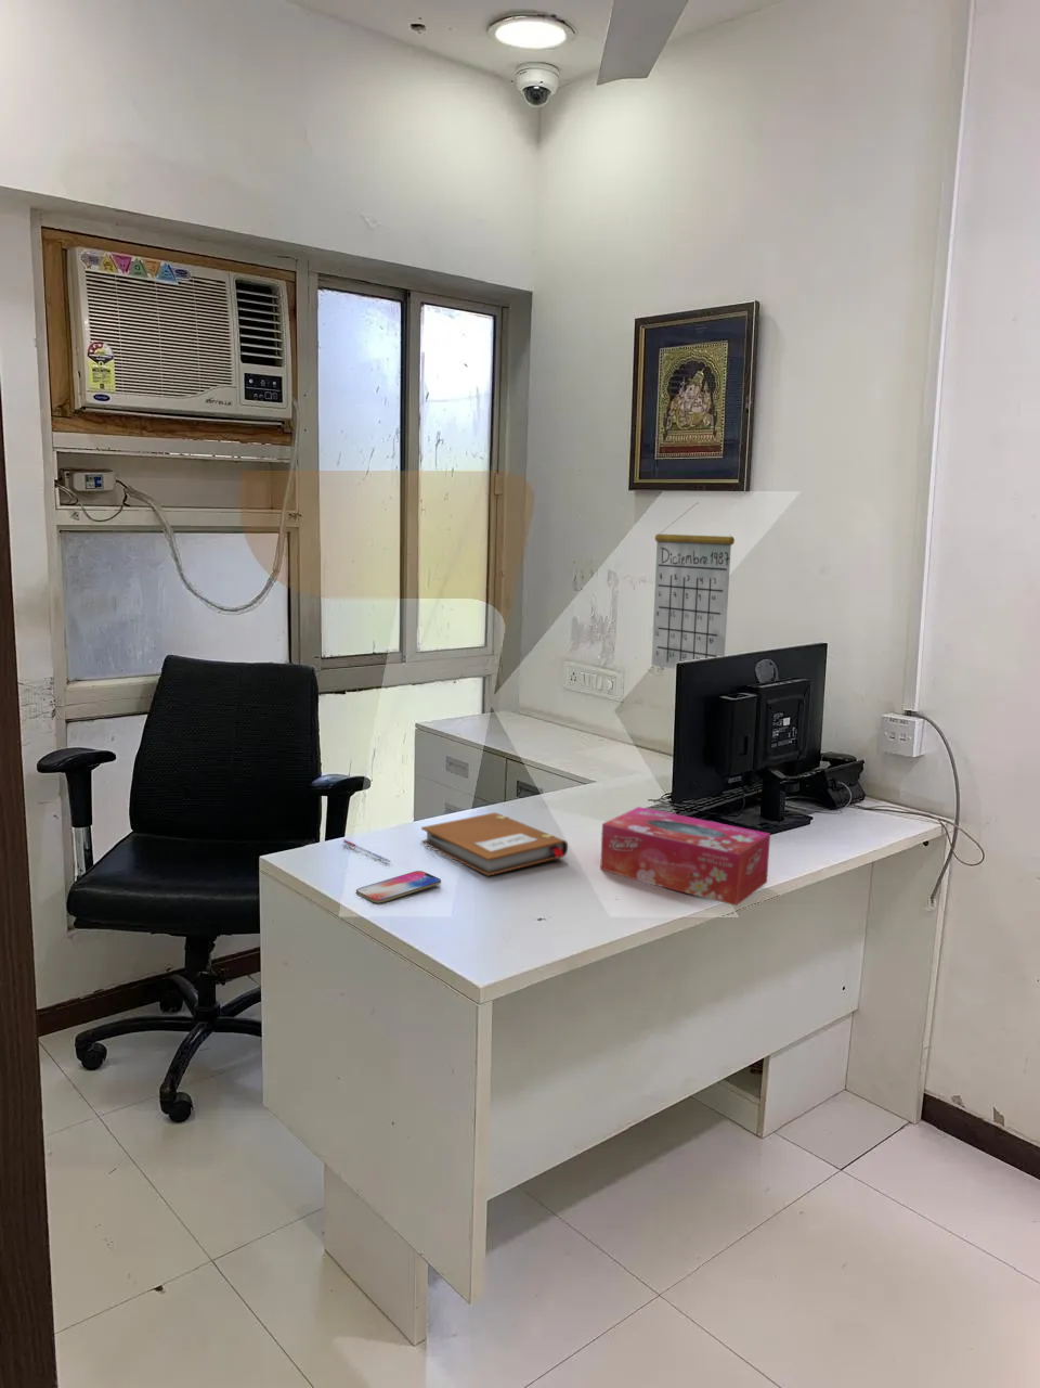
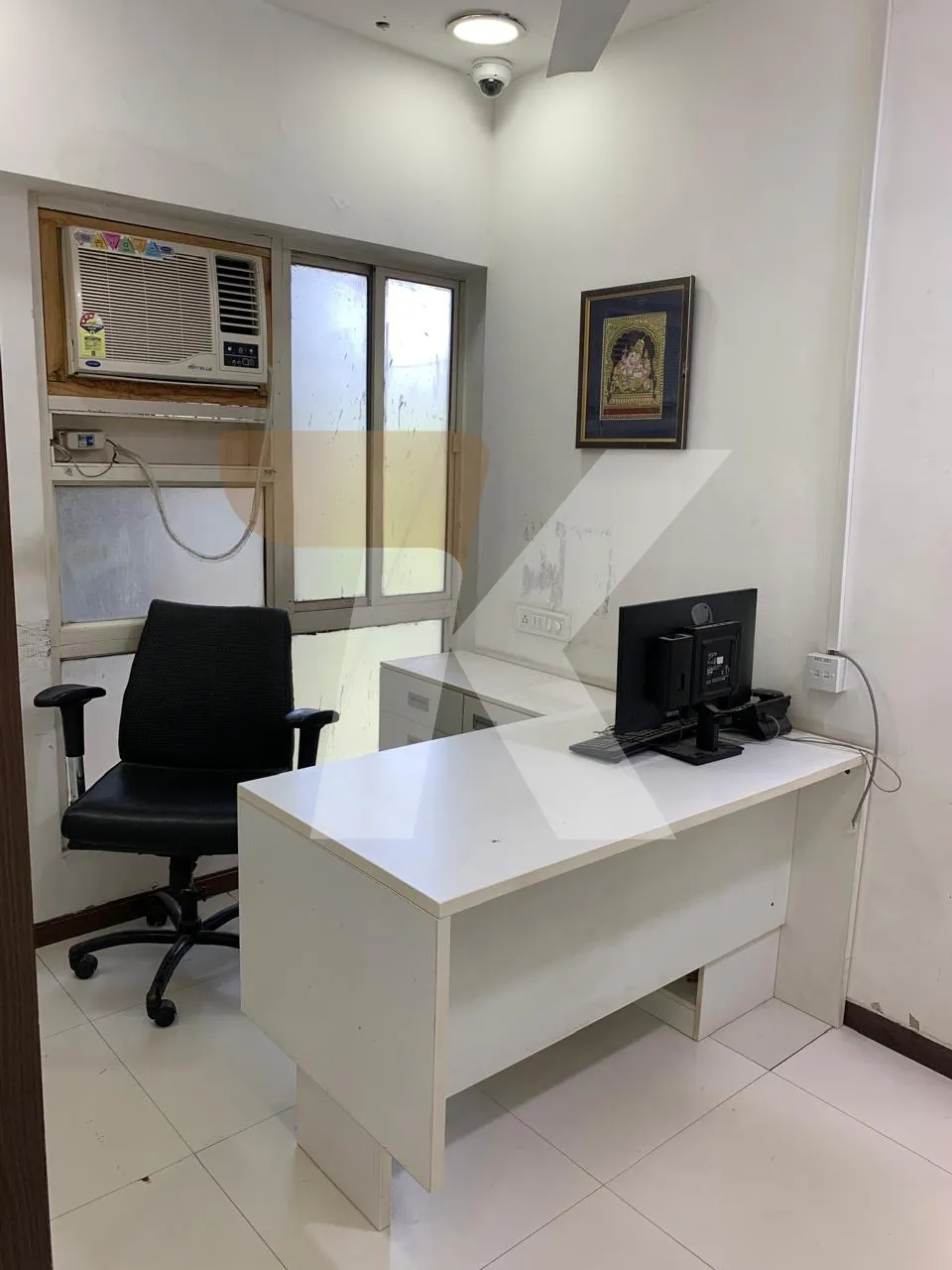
- pen [342,838,390,863]
- smartphone [355,870,442,904]
- calendar [650,502,735,670]
- notebook [421,811,569,878]
- tissue box [599,805,771,906]
